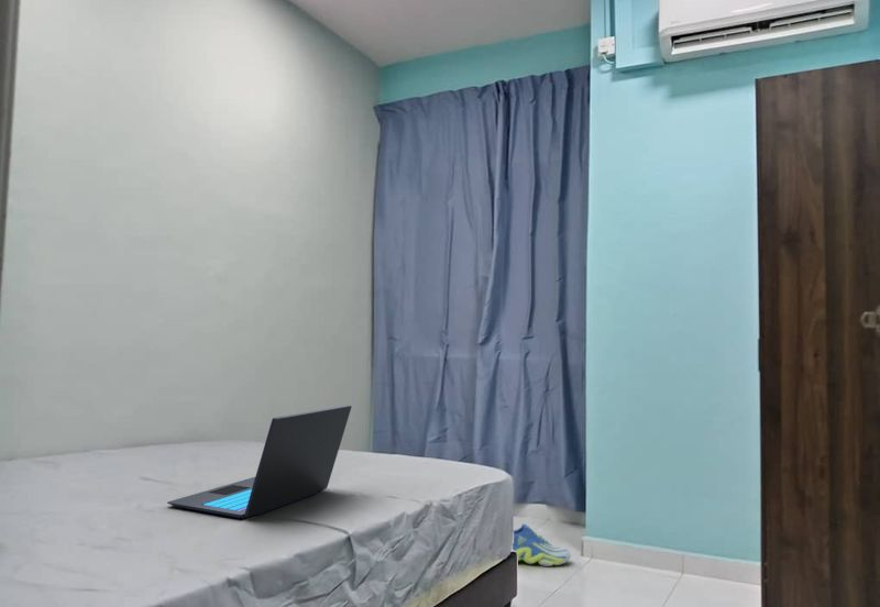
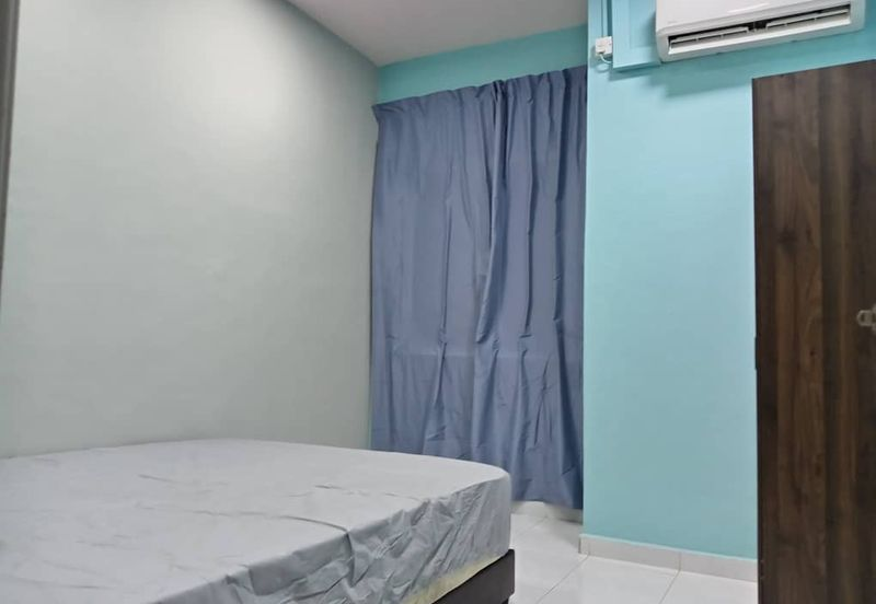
- laptop [166,404,352,519]
- sneaker [512,523,572,567]
